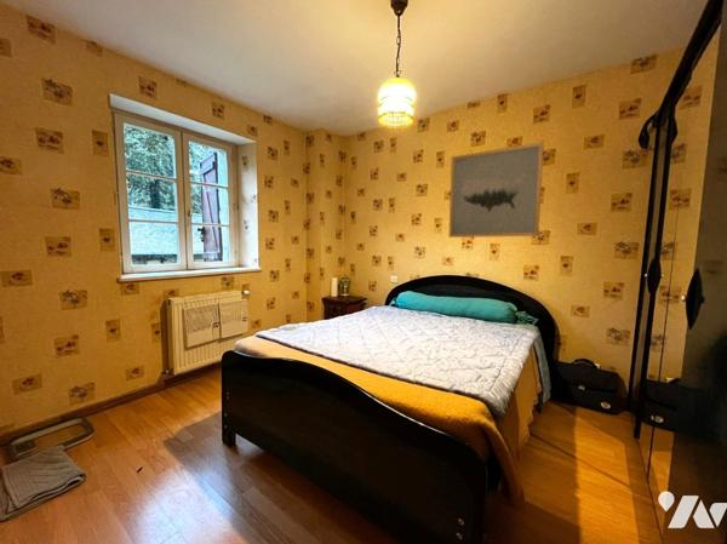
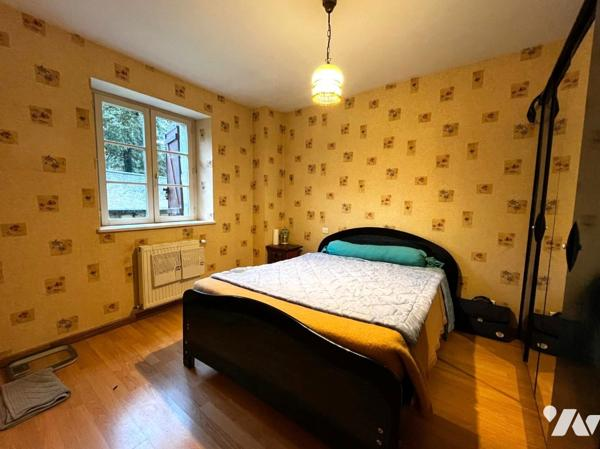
- wall art [448,141,545,239]
